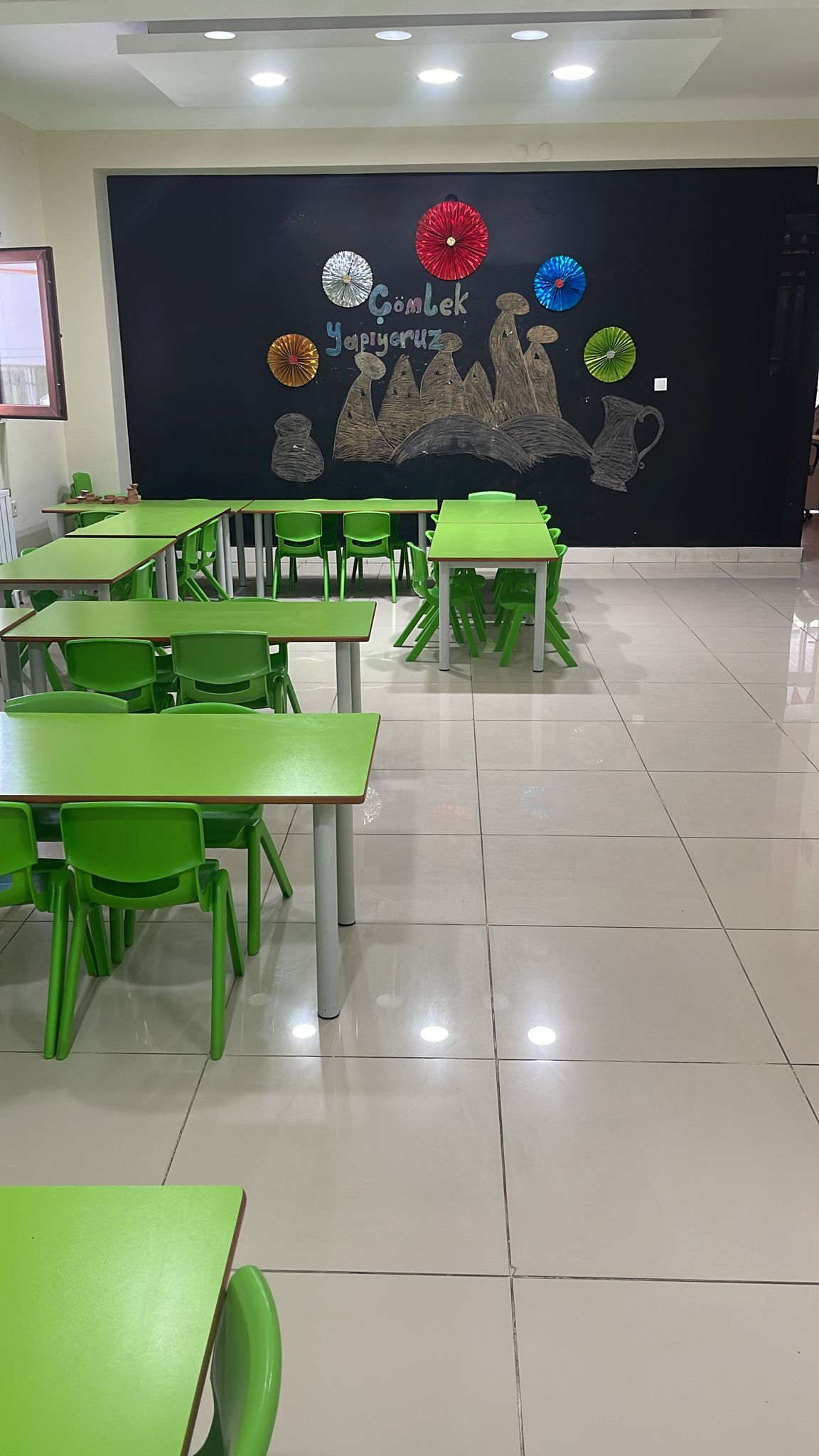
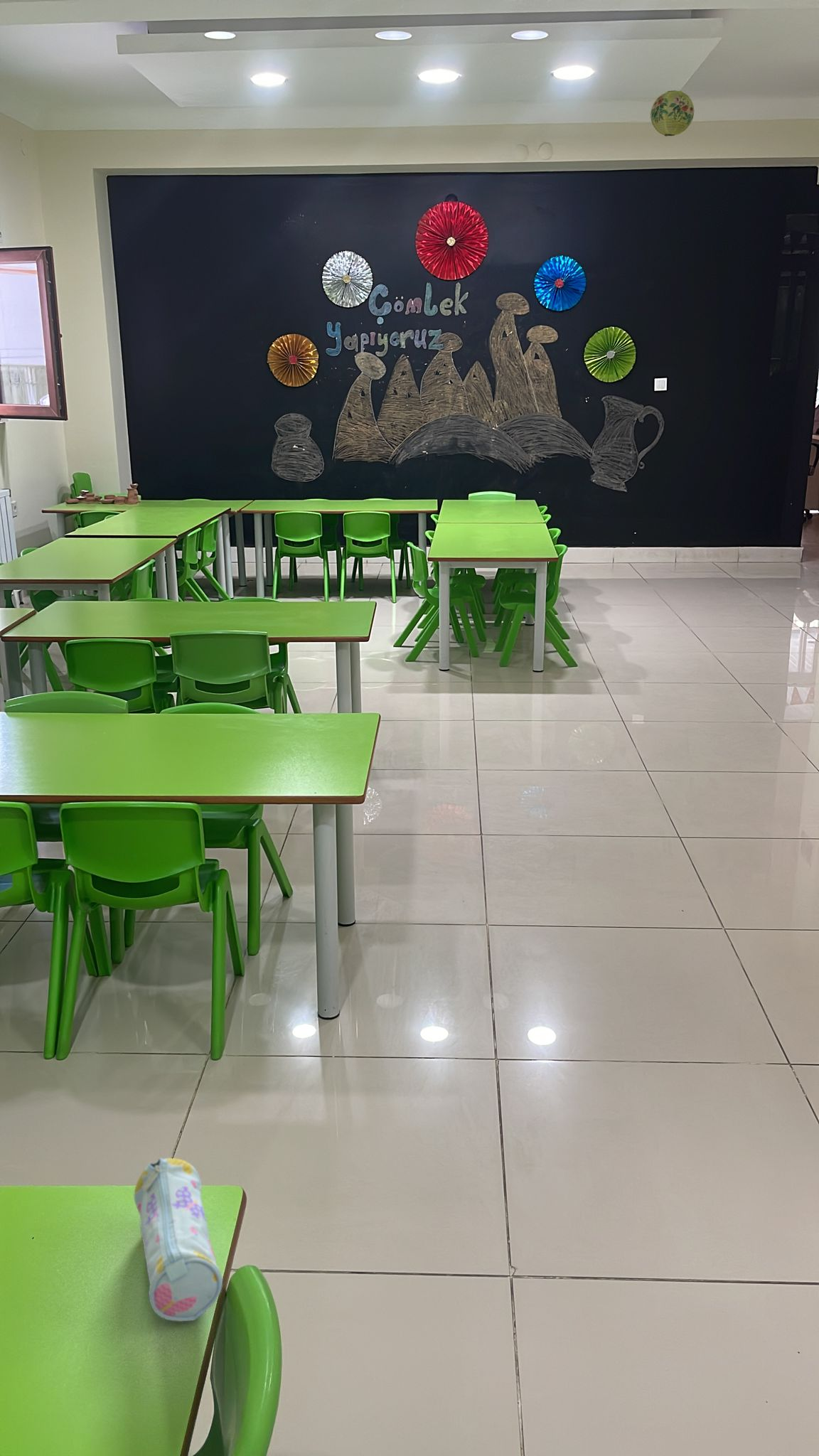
+ pencil case [134,1157,223,1322]
+ paper lantern [650,90,695,137]
